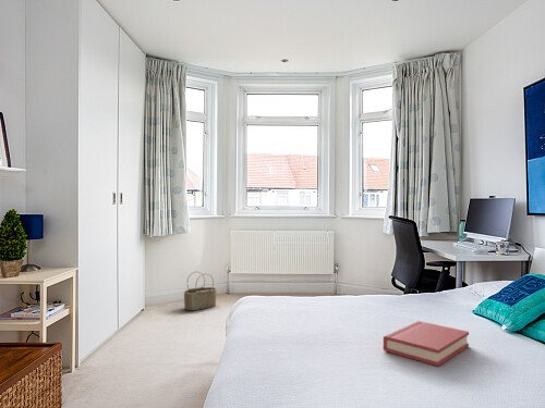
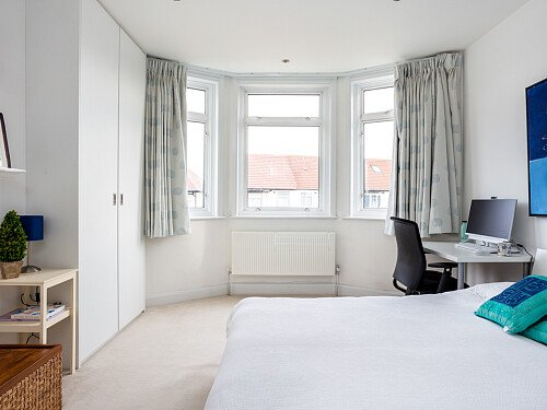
- wicker basket [183,271,218,311]
- hardback book [383,320,470,368]
